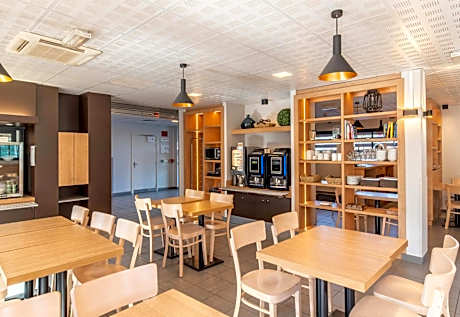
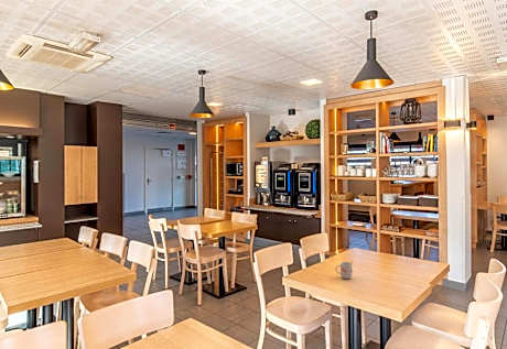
+ mug [334,260,354,280]
